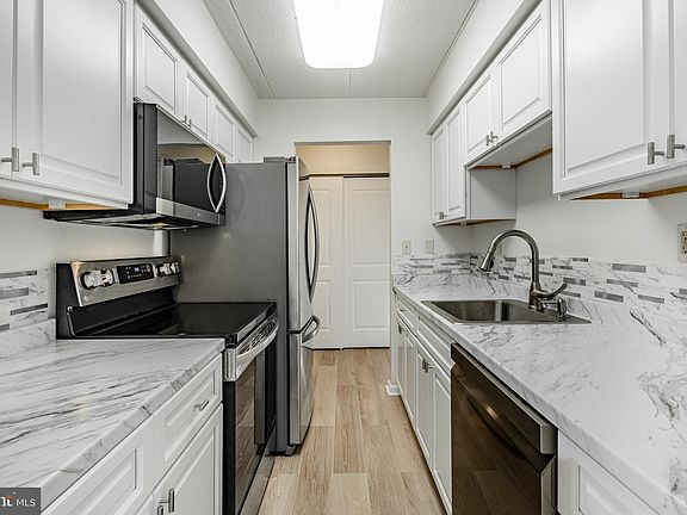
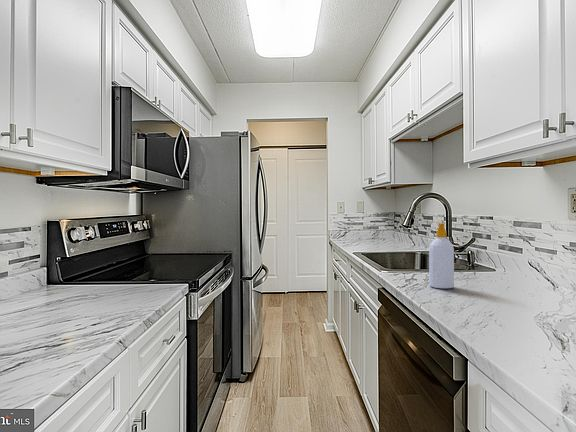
+ soap bottle [428,222,455,289]
